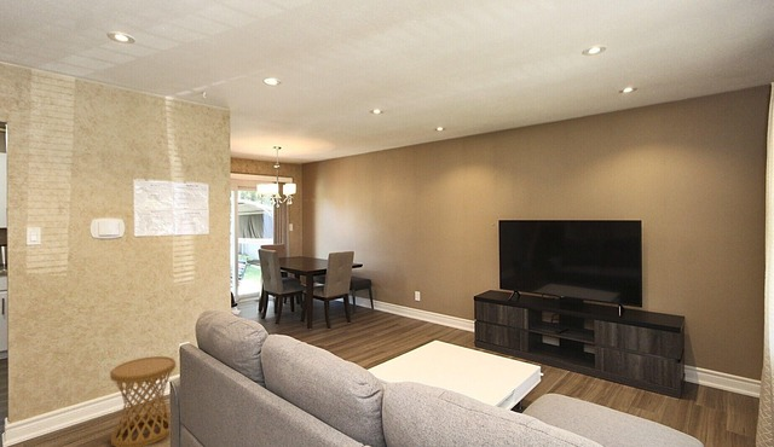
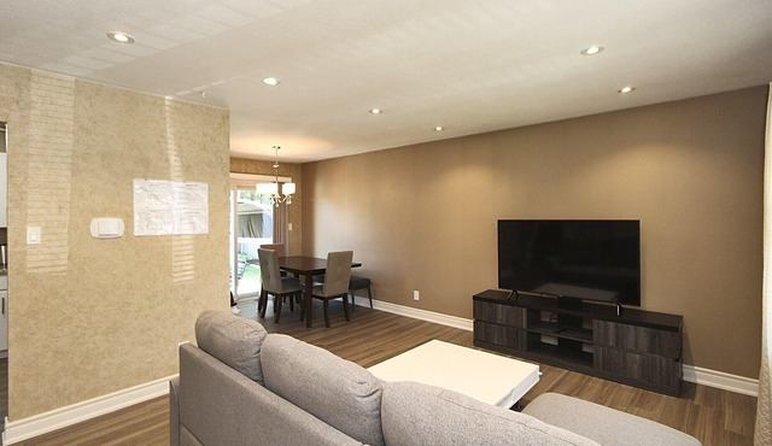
- side table [109,355,178,447]
